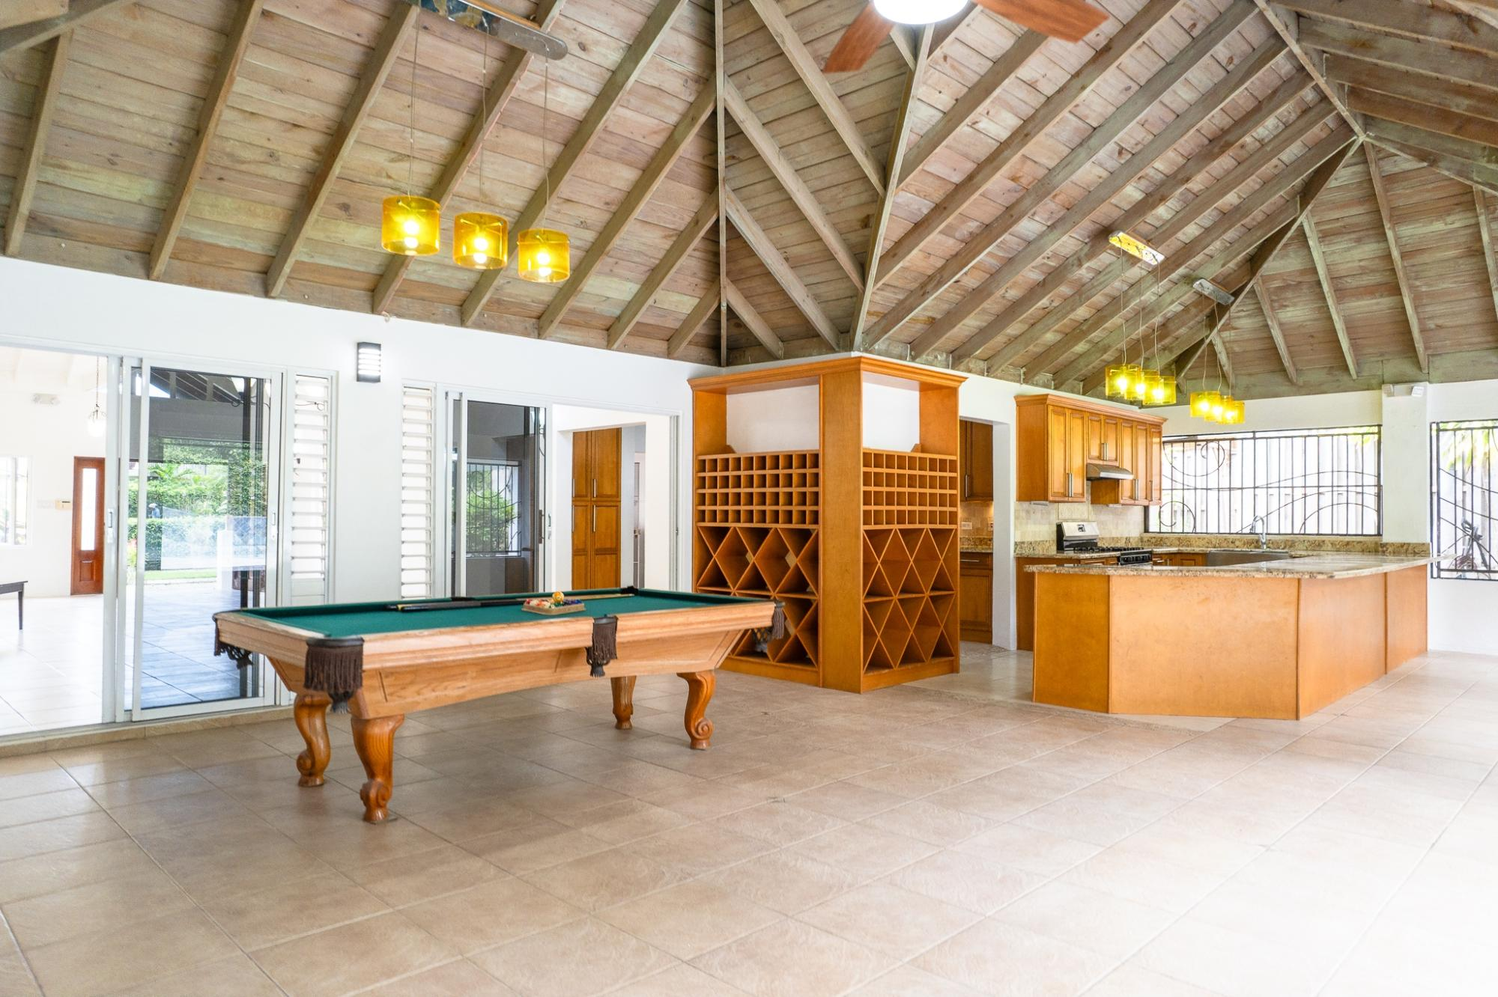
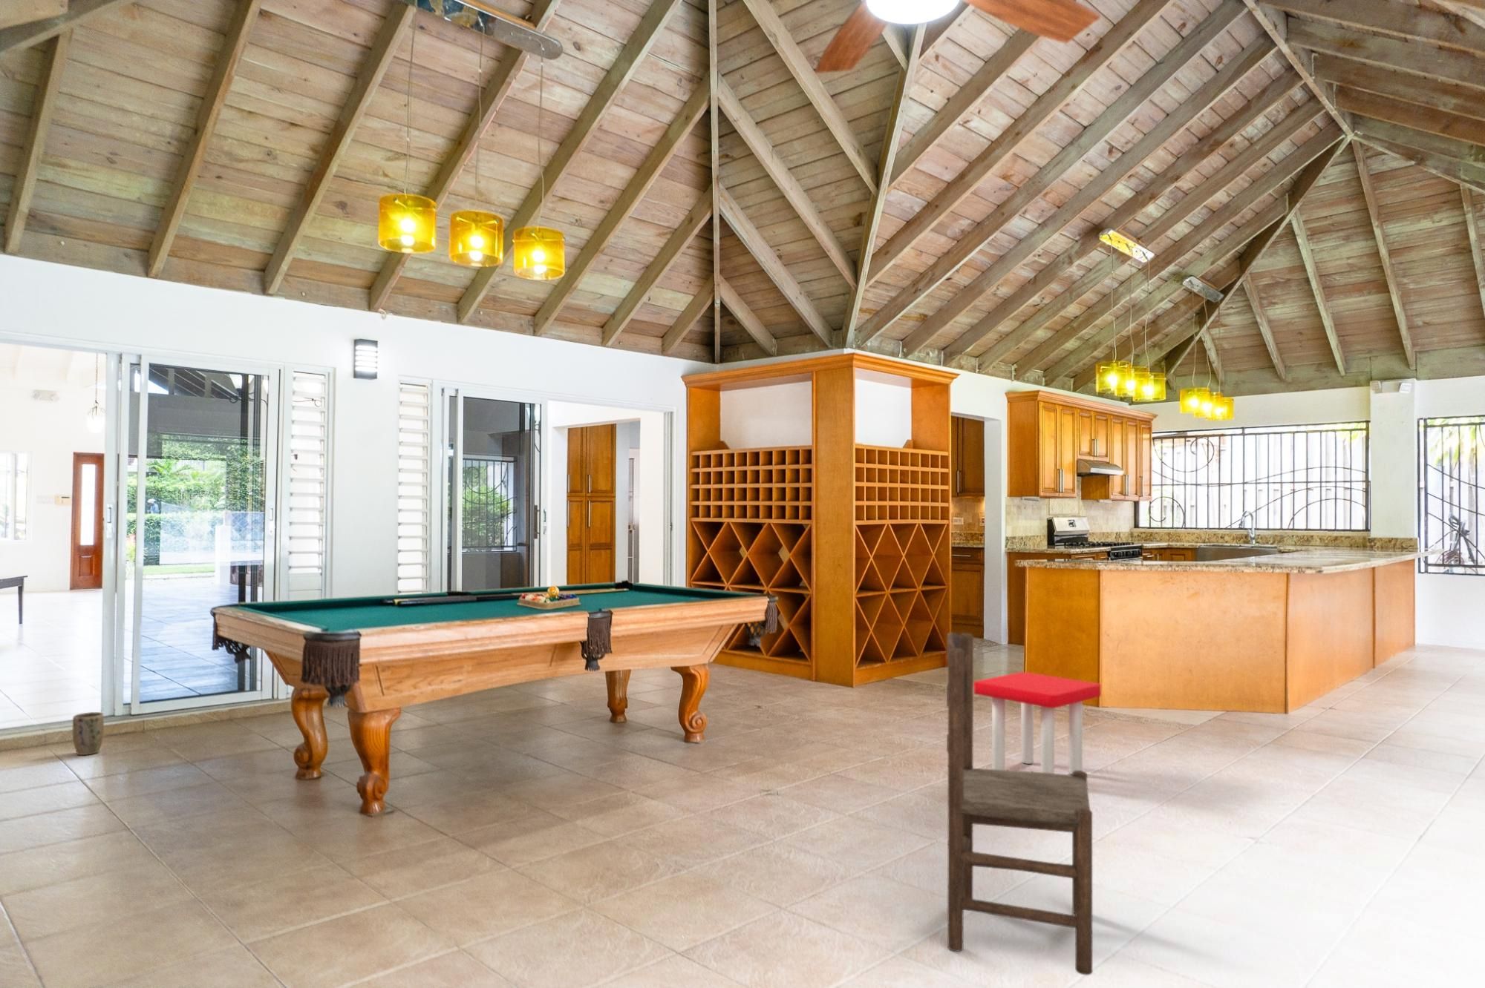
+ dining chair [946,632,1093,976]
+ plant pot [72,711,105,755]
+ stool [973,672,1102,775]
